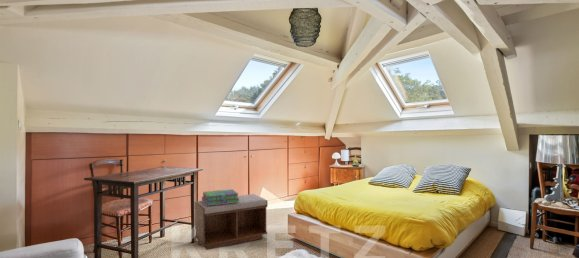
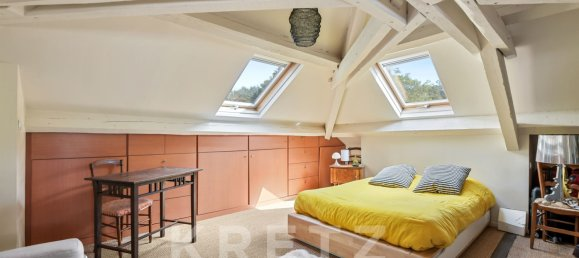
- bench [193,193,268,251]
- stack of books [201,188,240,206]
